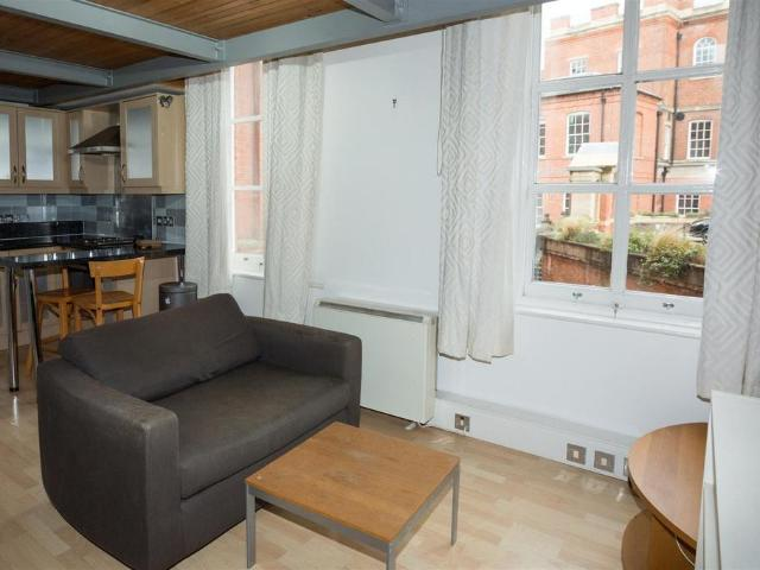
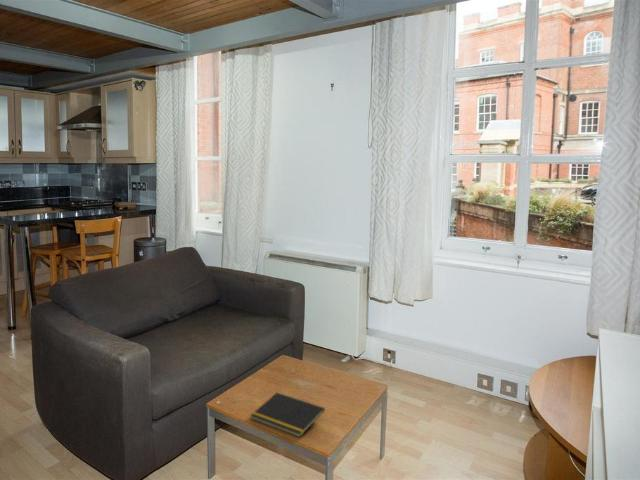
+ notepad [249,392,326,438]
